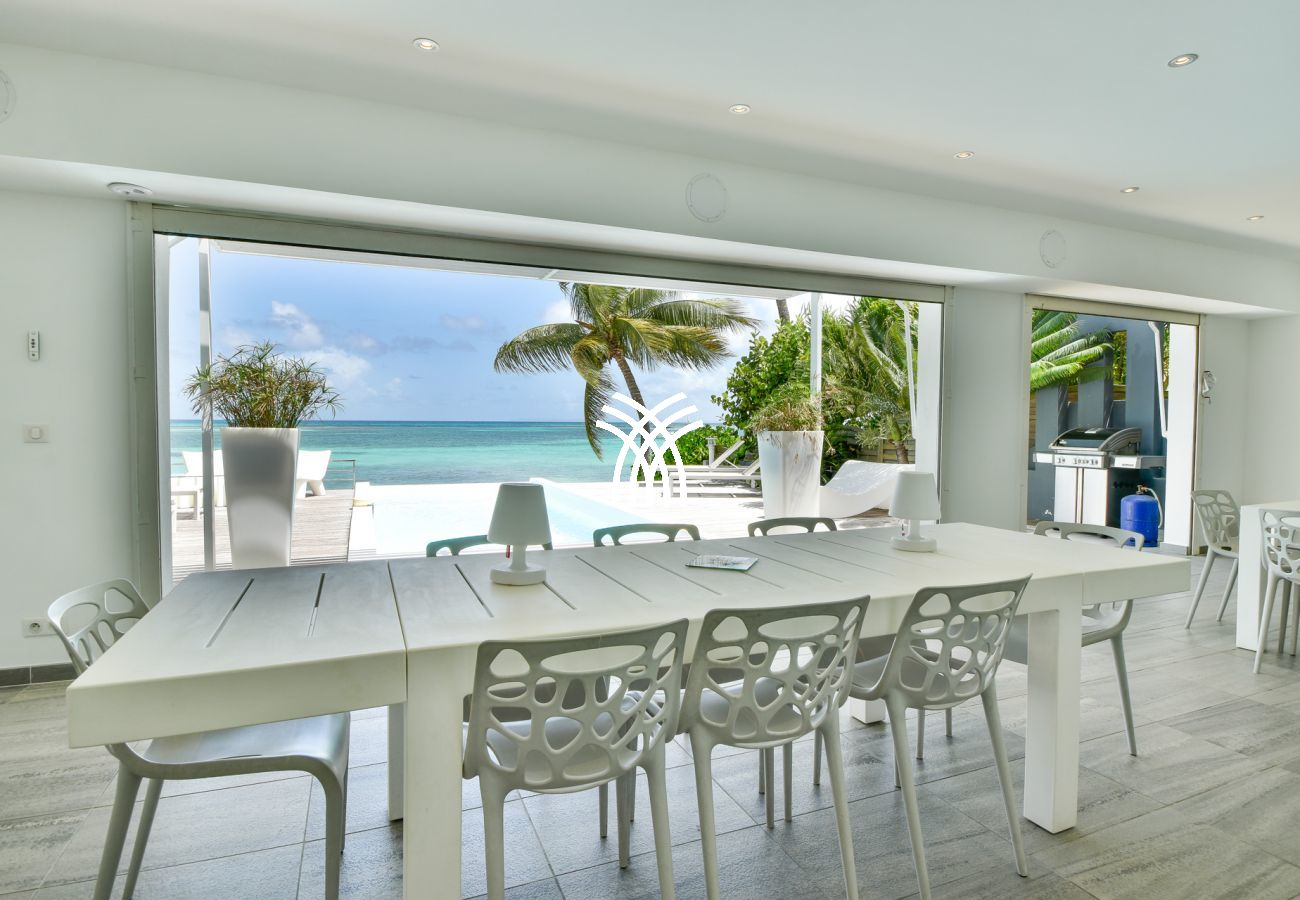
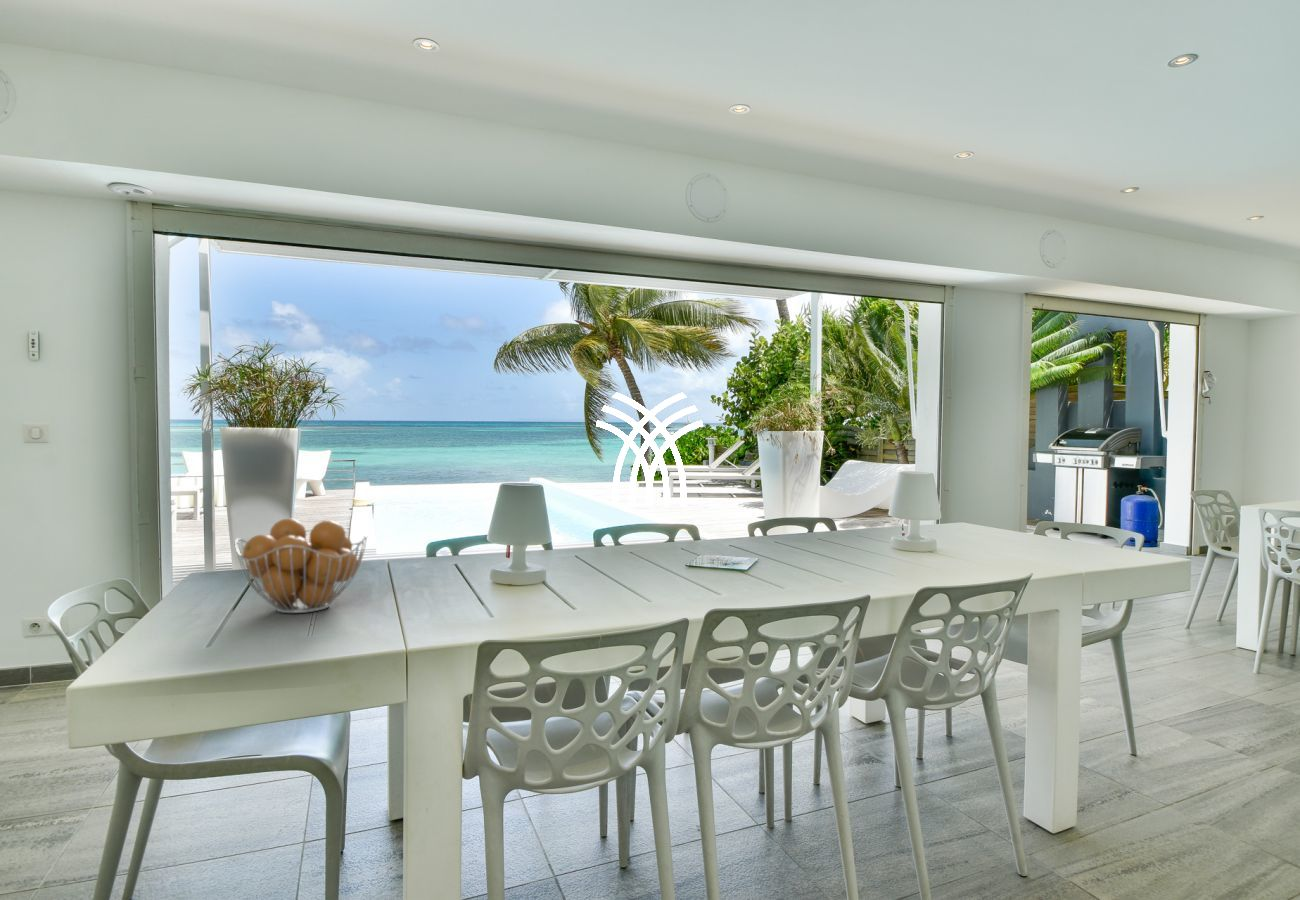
+ fruit basket [234,517,369,614]
